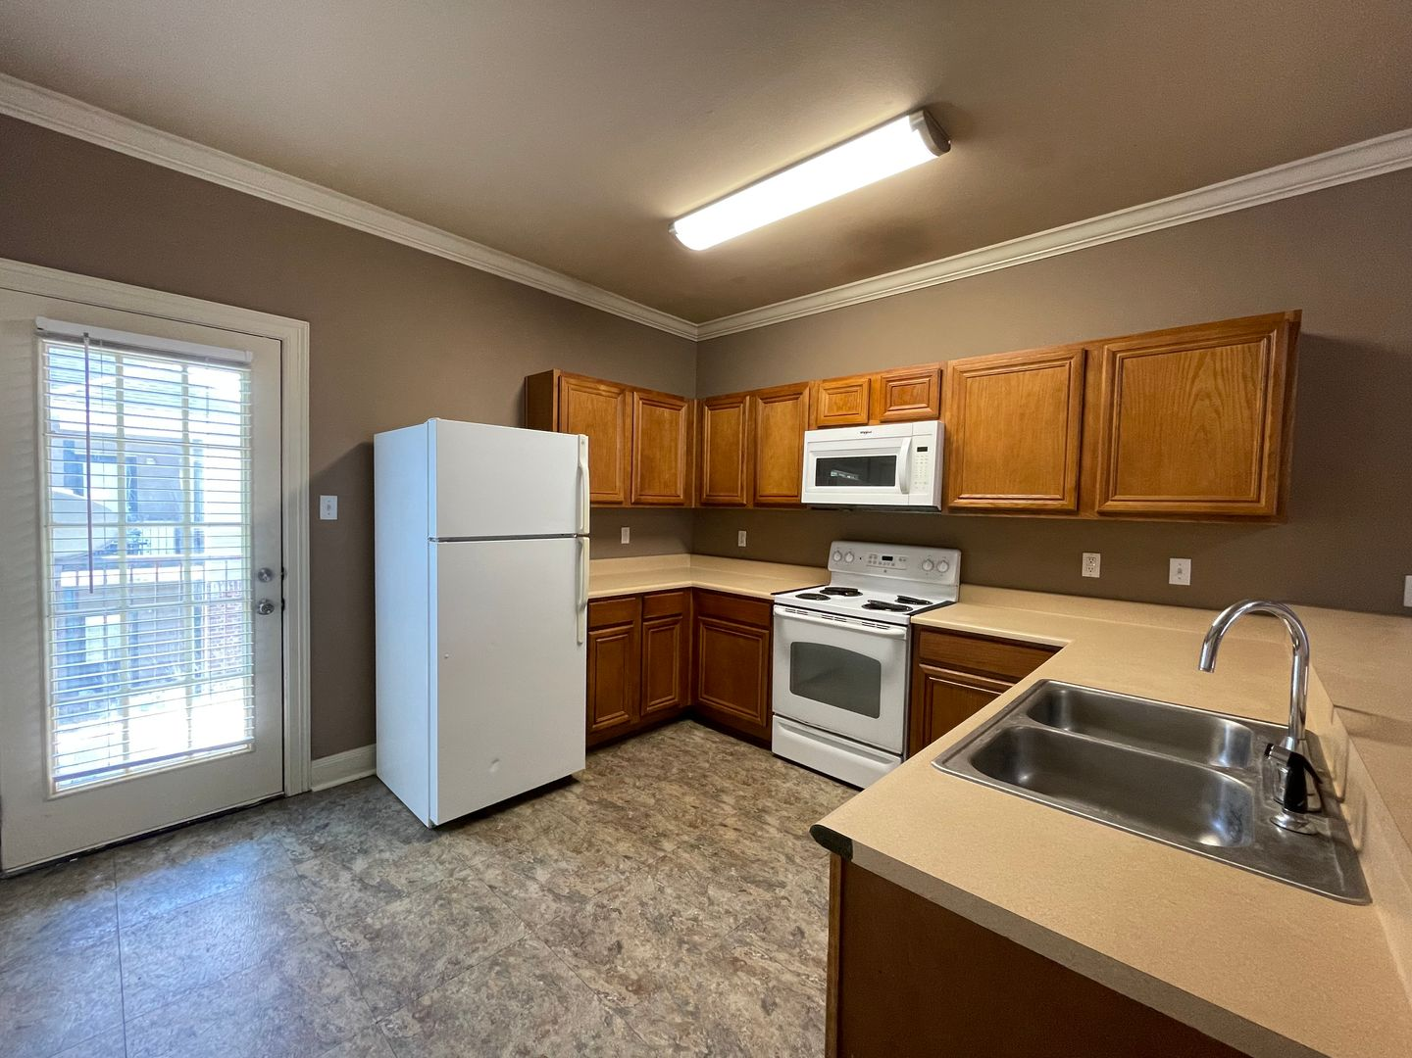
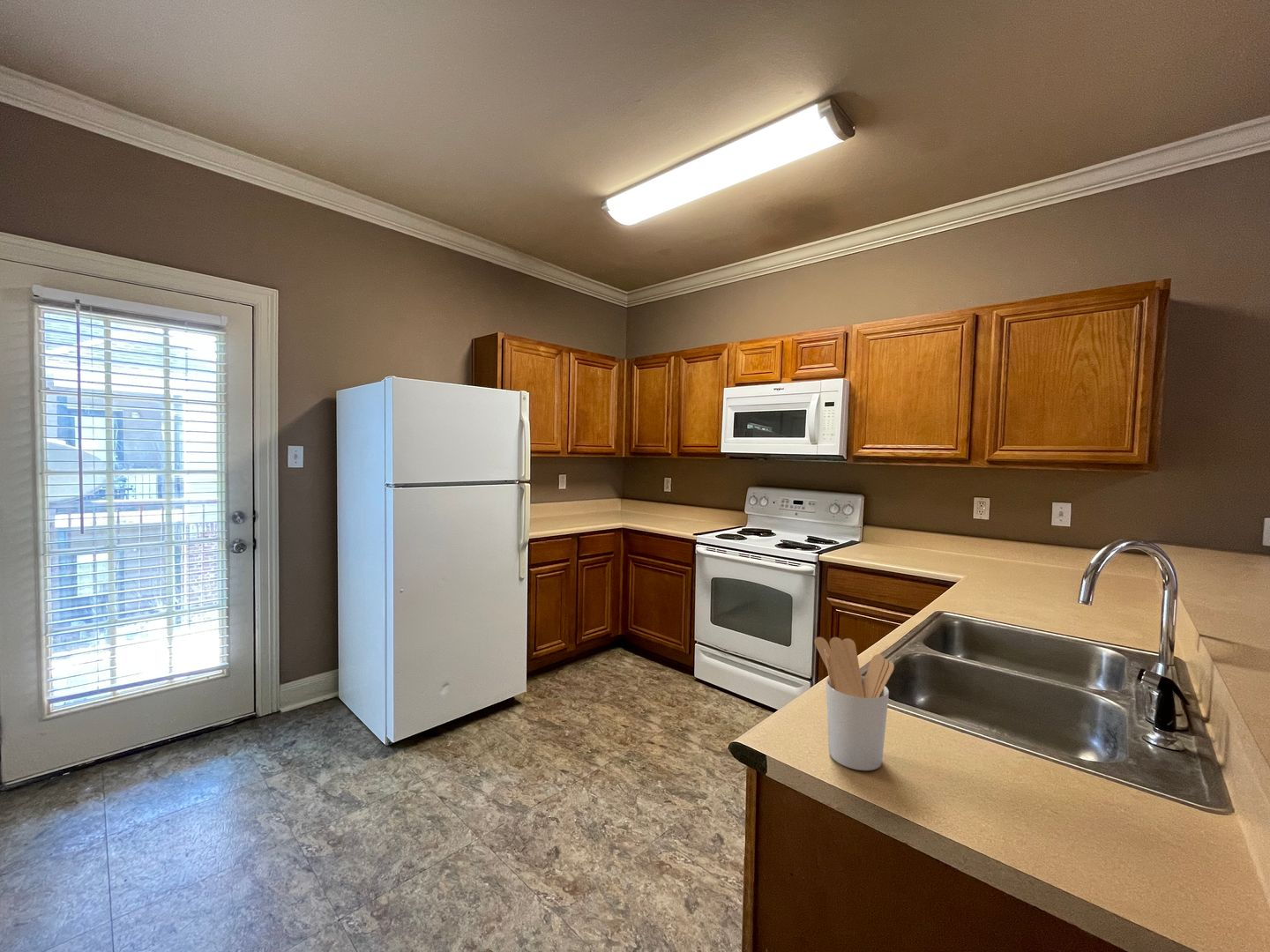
+ utensil holder [814,636,895,771]
